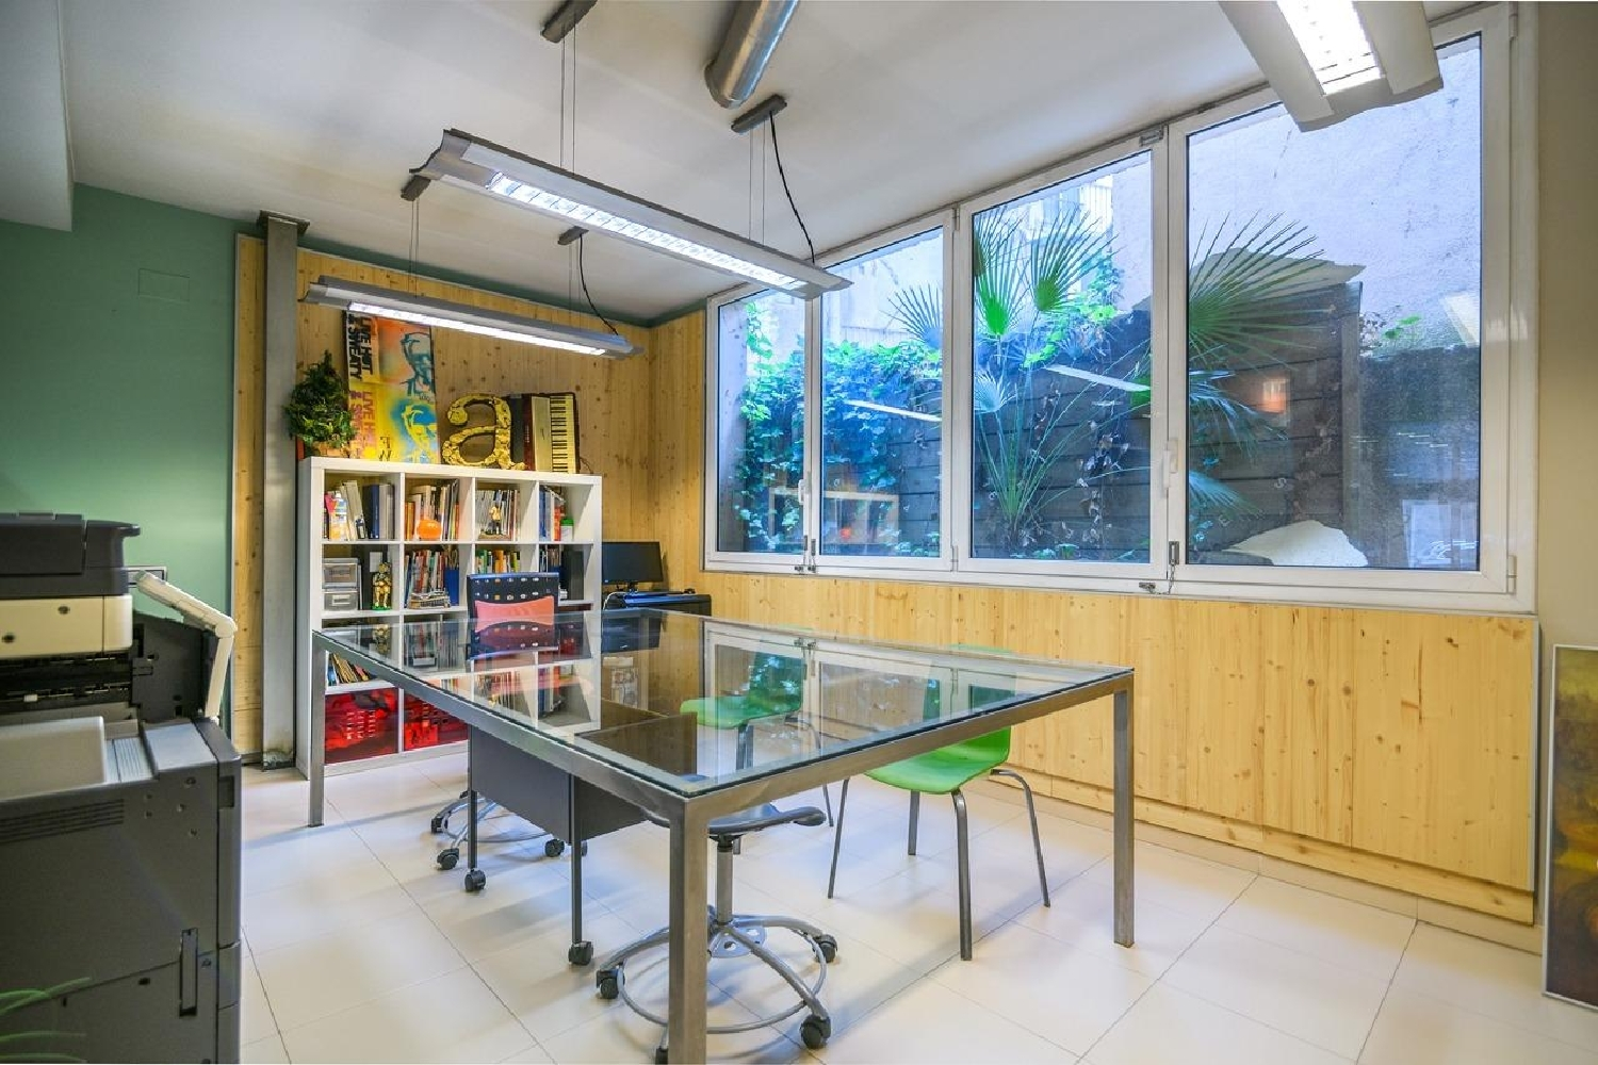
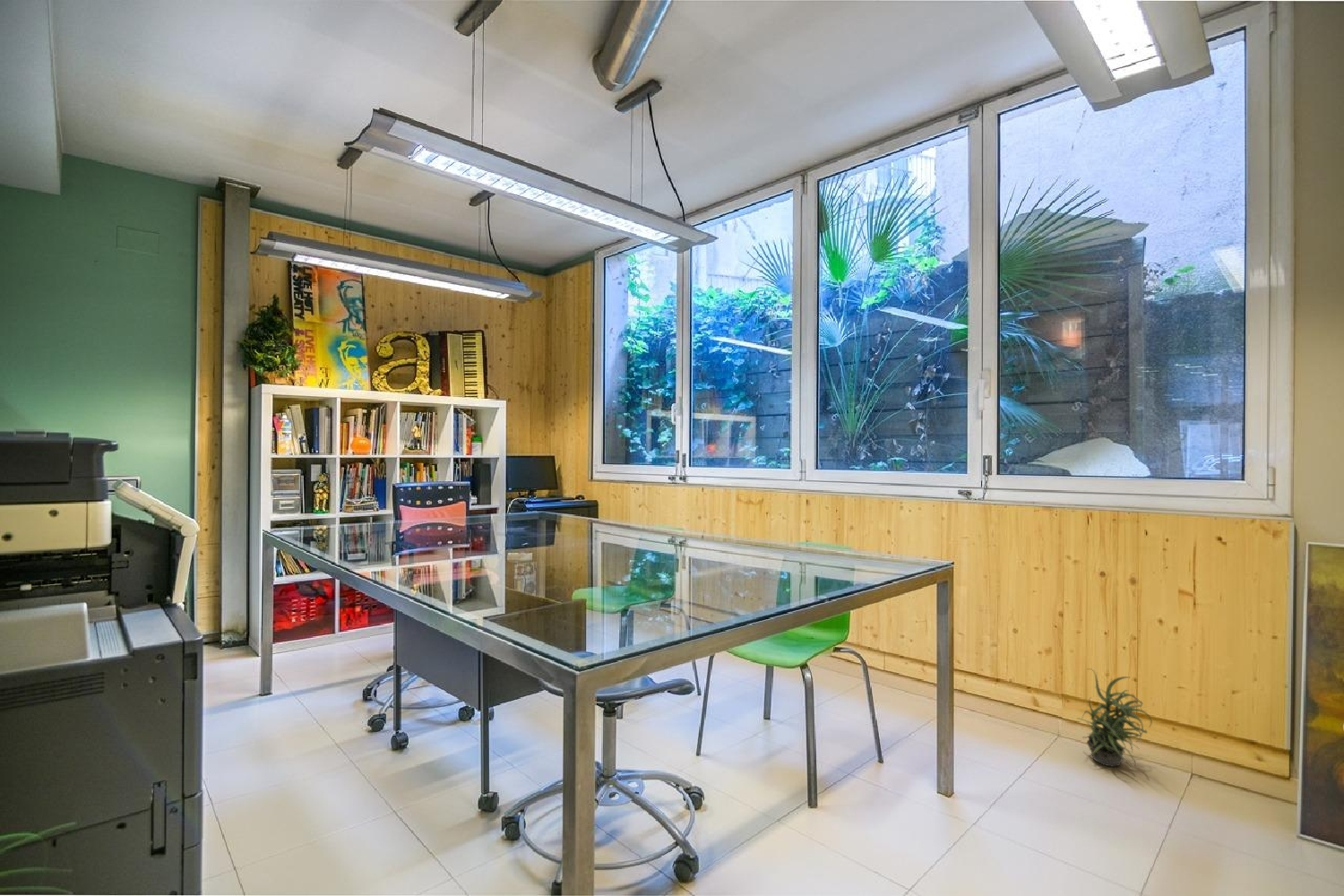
+ potted plant [1075,668,1153,770]
